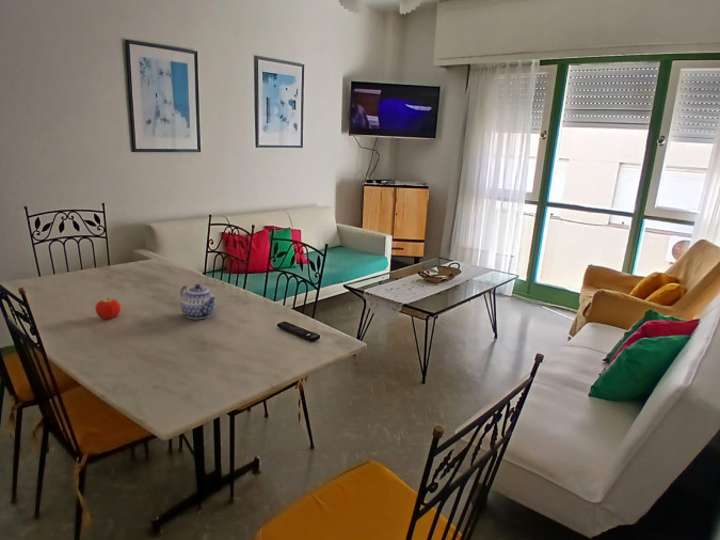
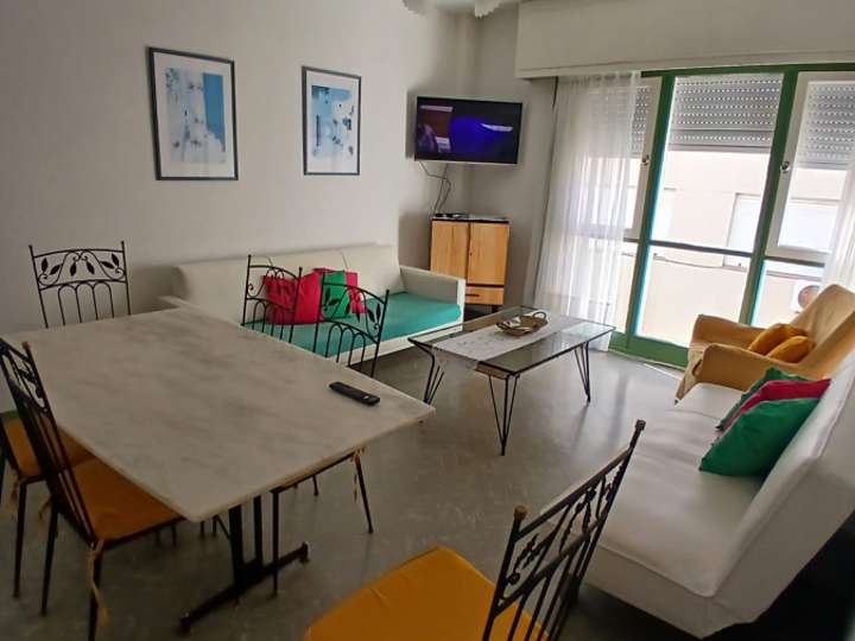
- teapot [179,283,217,320]
- fruit [94,298,122,320]
